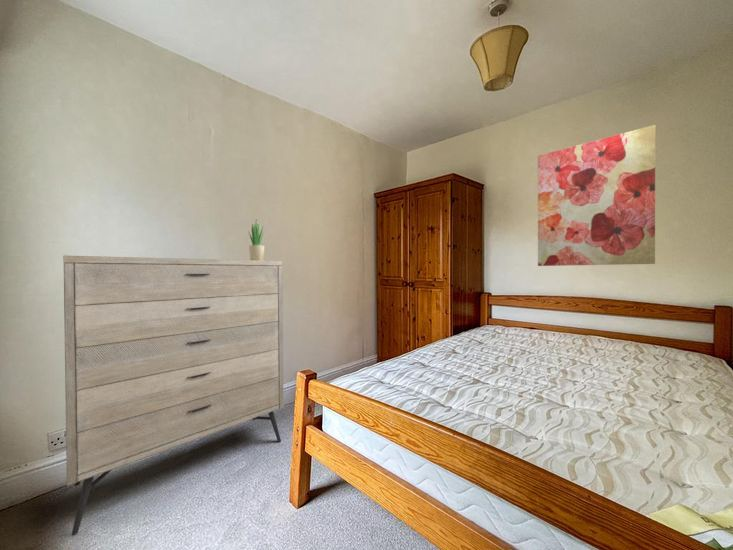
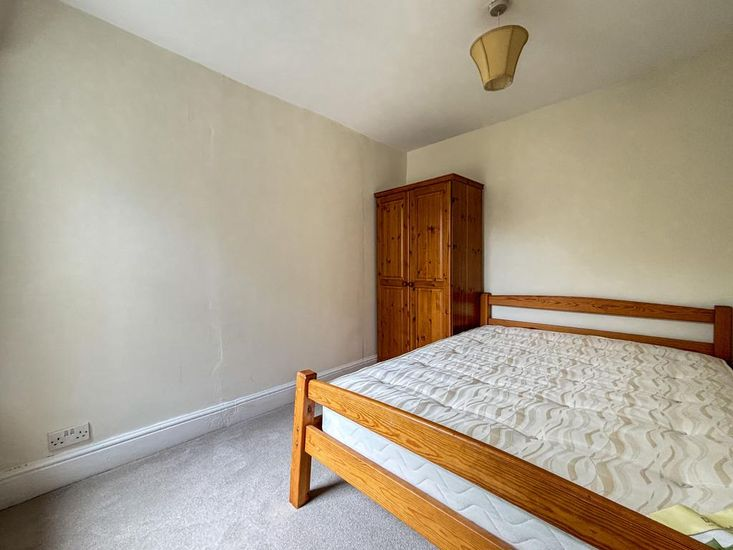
- wall art [537,124,656,267]
- dresser [62,255,284,536]
- potted plant [247,218,265,261]
